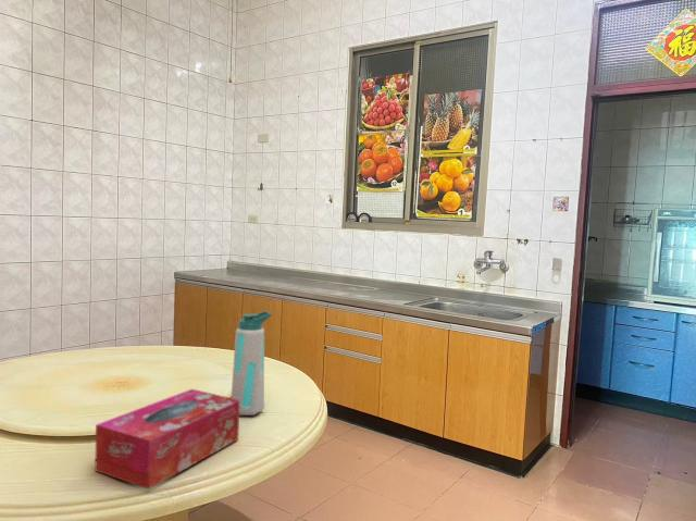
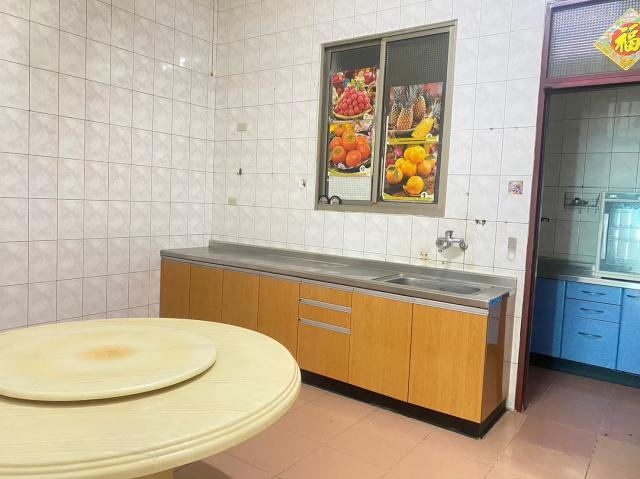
- water bottle [231,310,273,417]
- tissue box [94,388,240,491]
